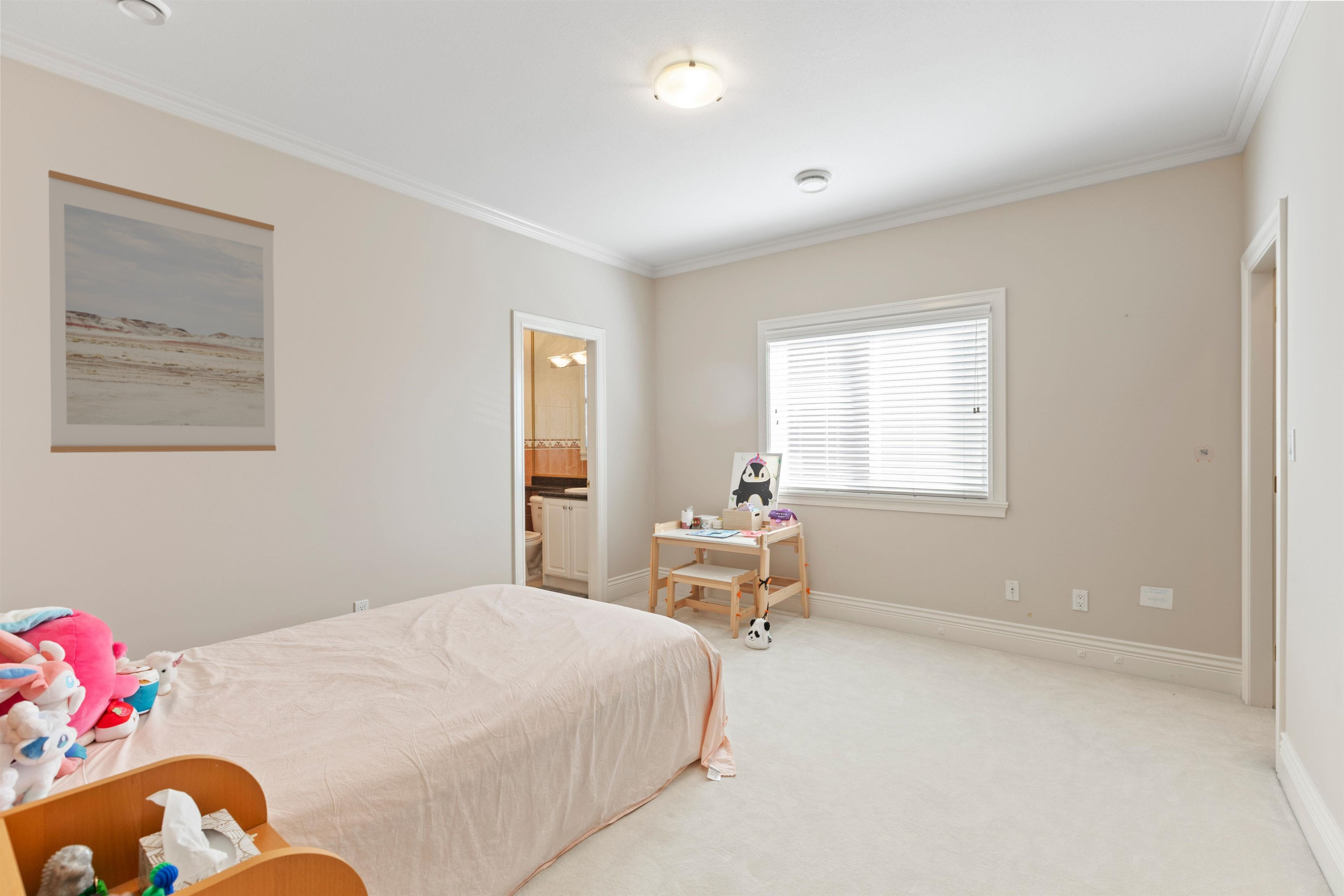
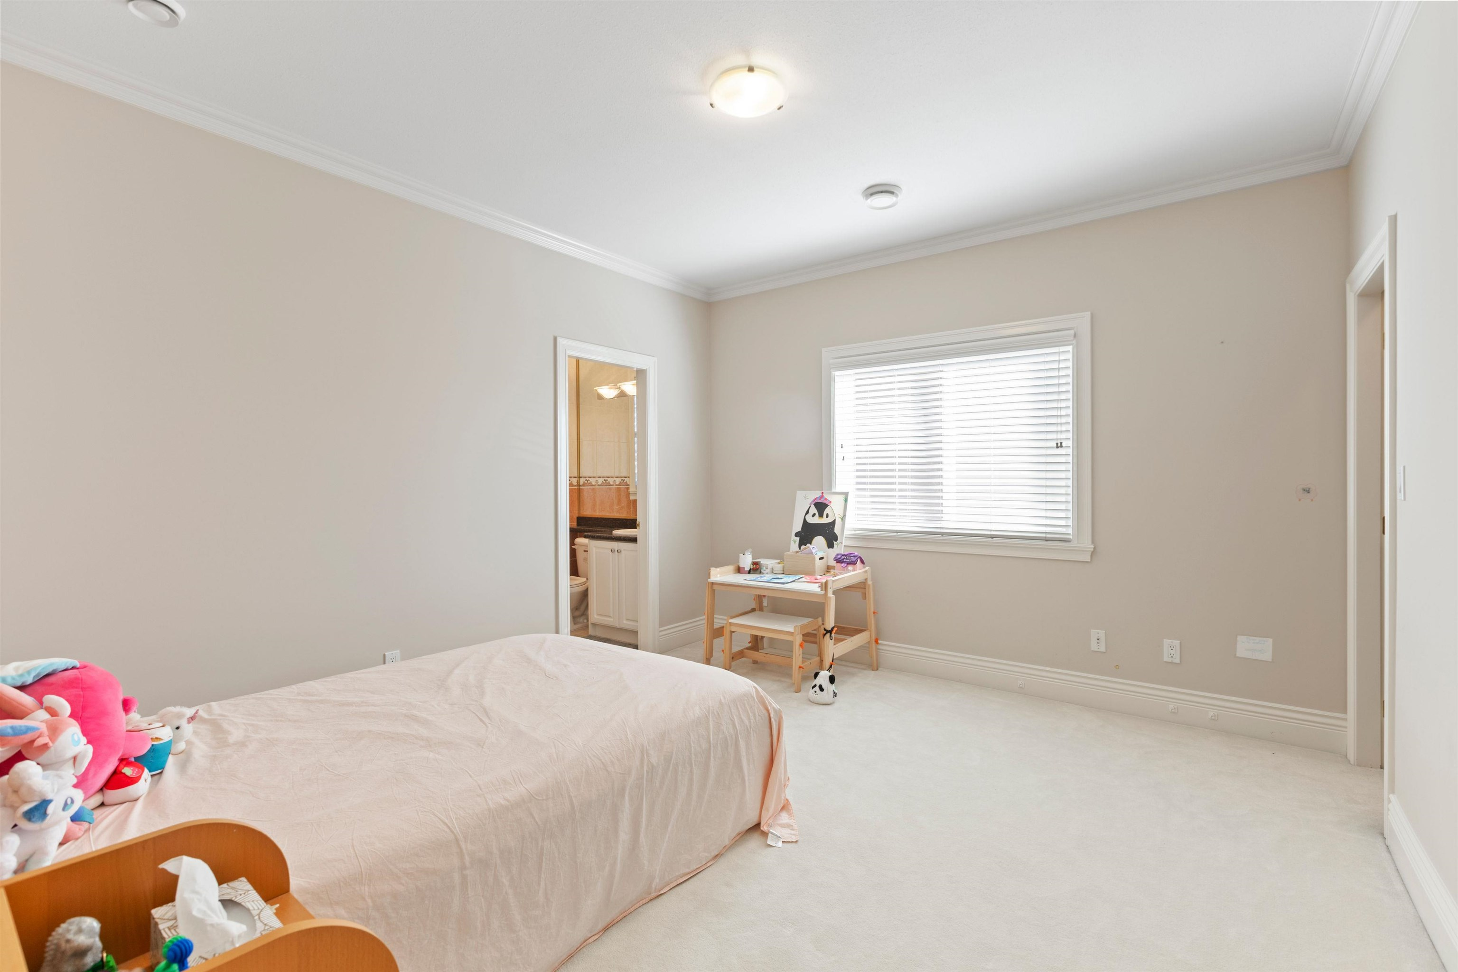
- wall art [48,169,276,453]
